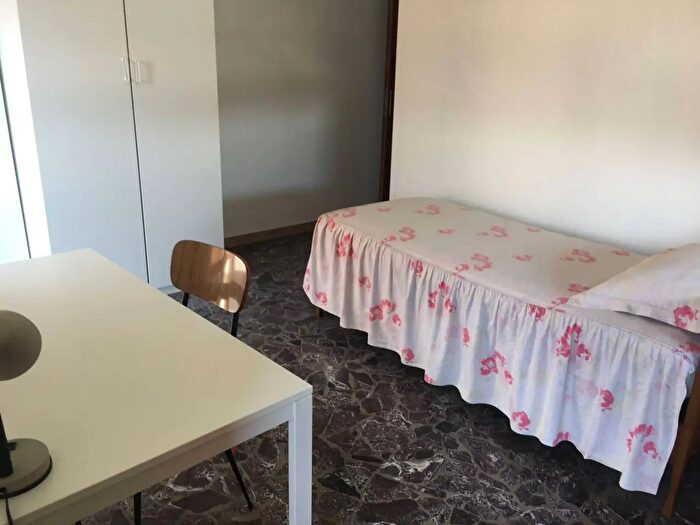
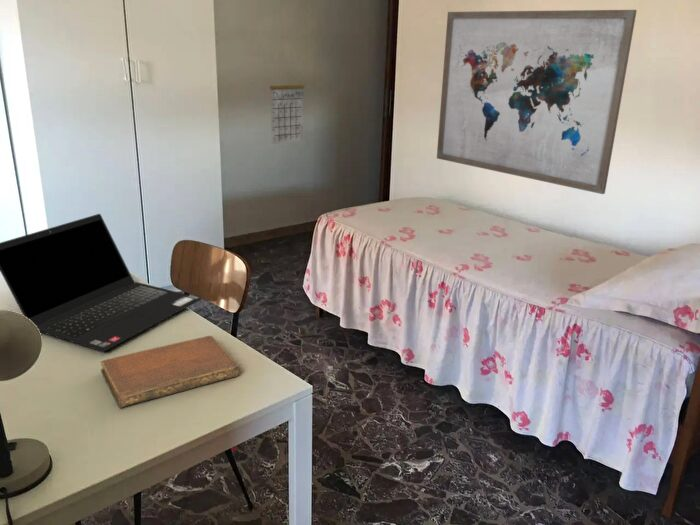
+ laptop computer [0,213,203,353]
+ calendar [269,71,305,145]
+ wall art [436,9,638,195]
+ notebook [100,335,241,409]
